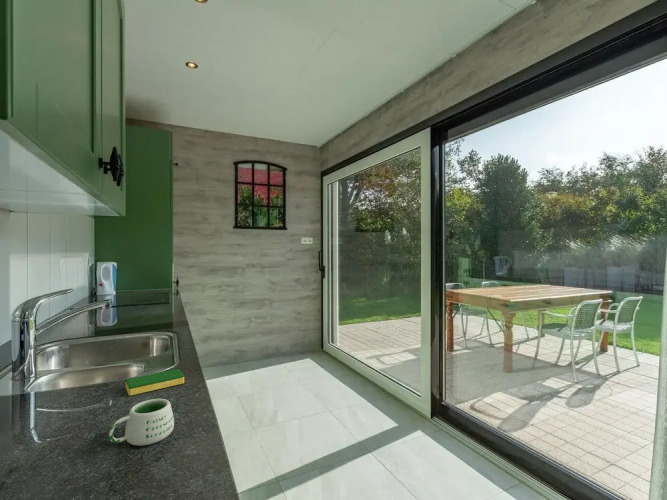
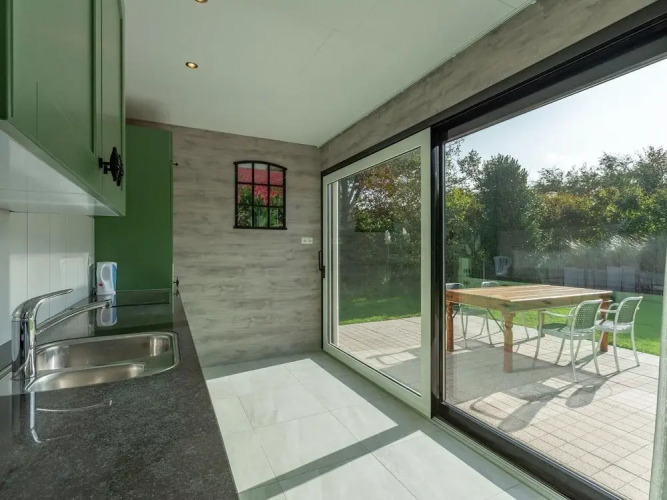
- dish sponge [125,368,185,396]
- mug [107,398,175,447]
